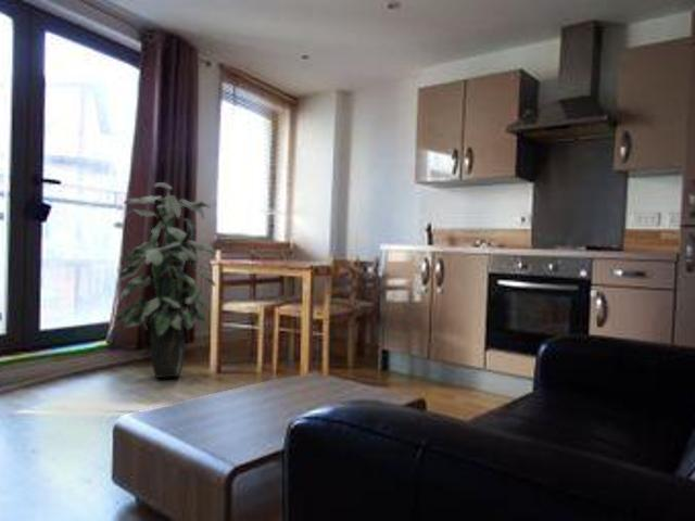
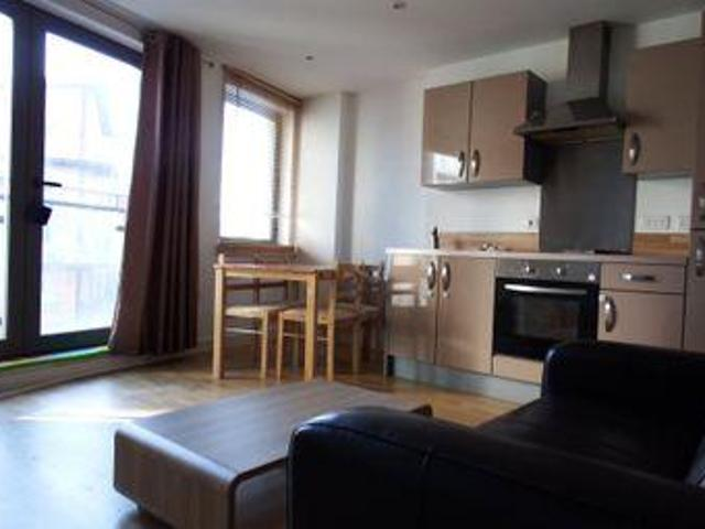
- indoor plant [114,181,217,379]
